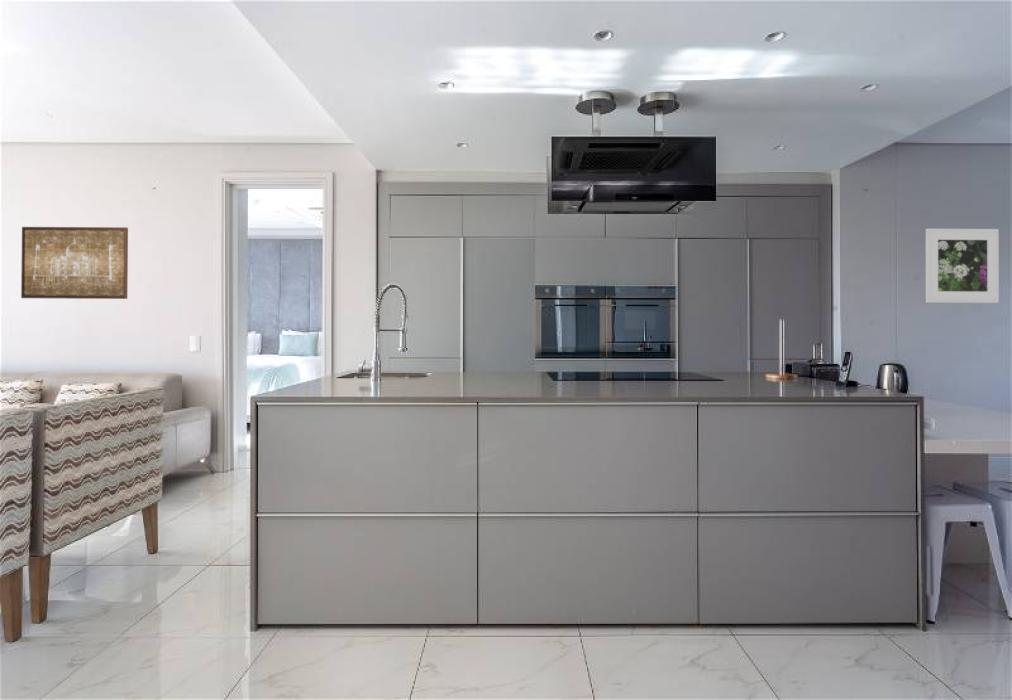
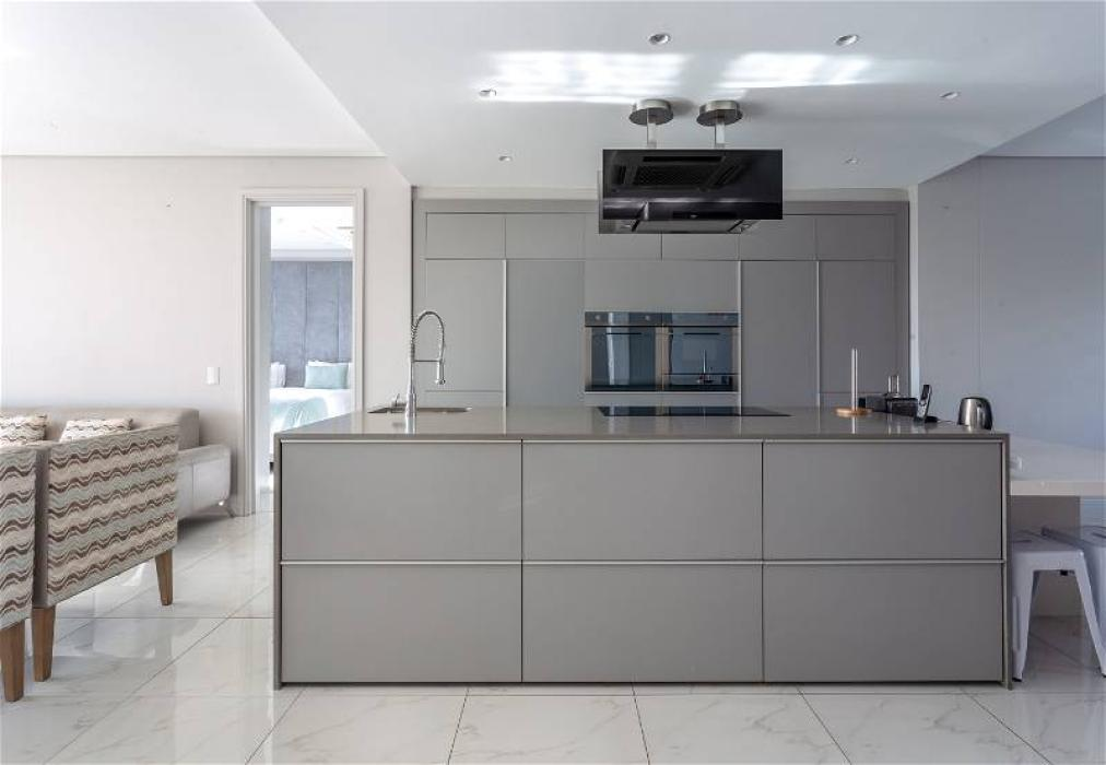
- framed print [925,228,1000,304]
- wall art [20,226,129,300]
